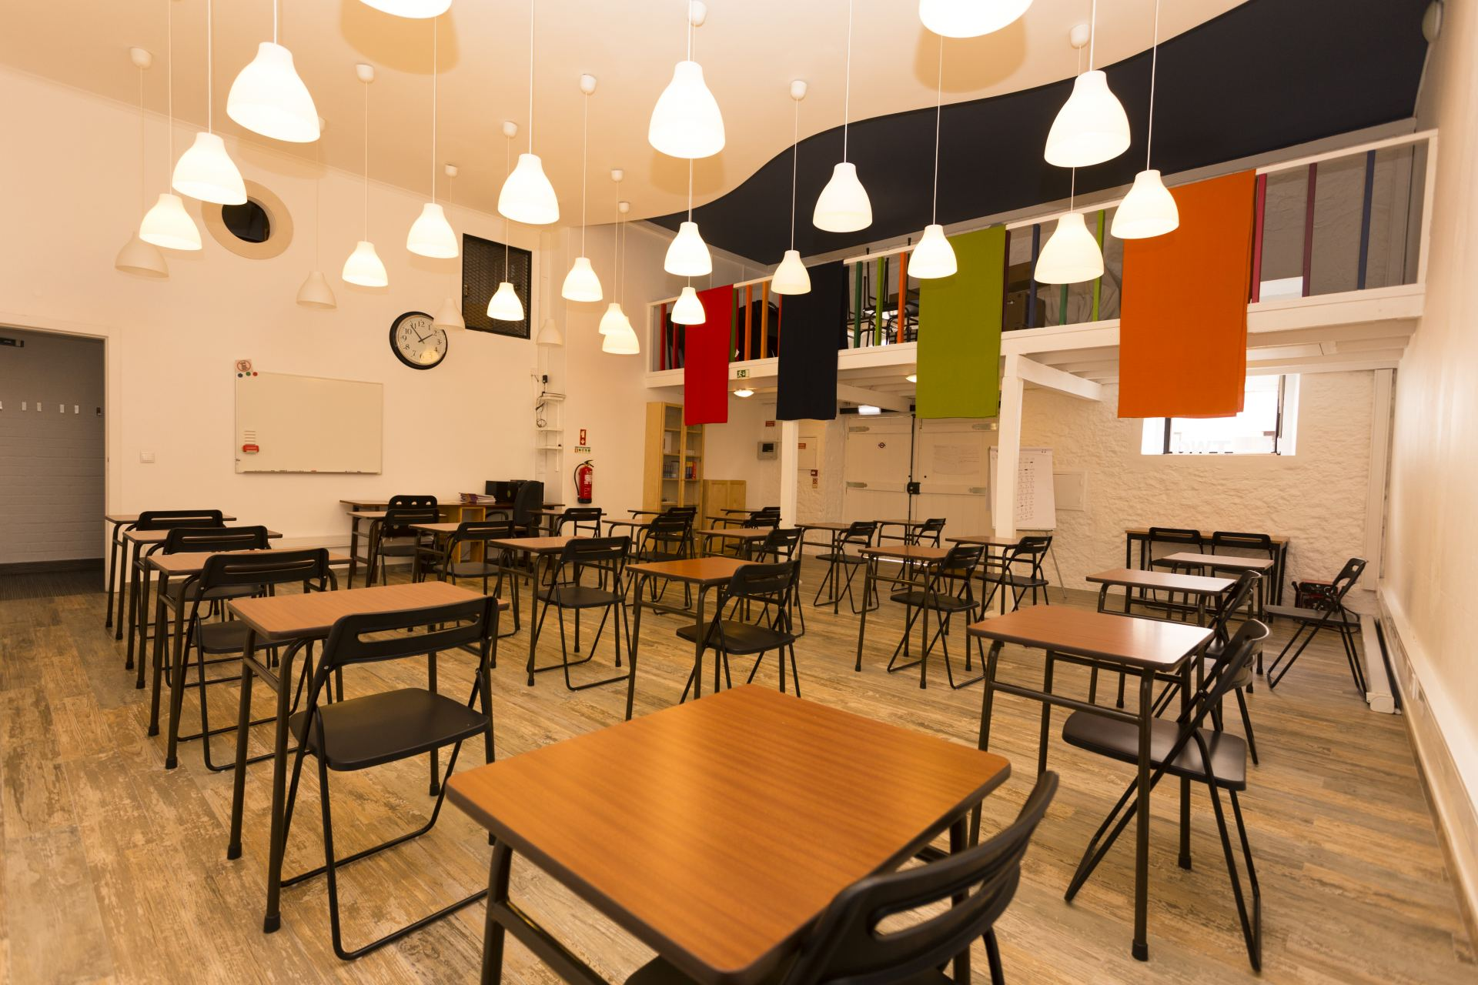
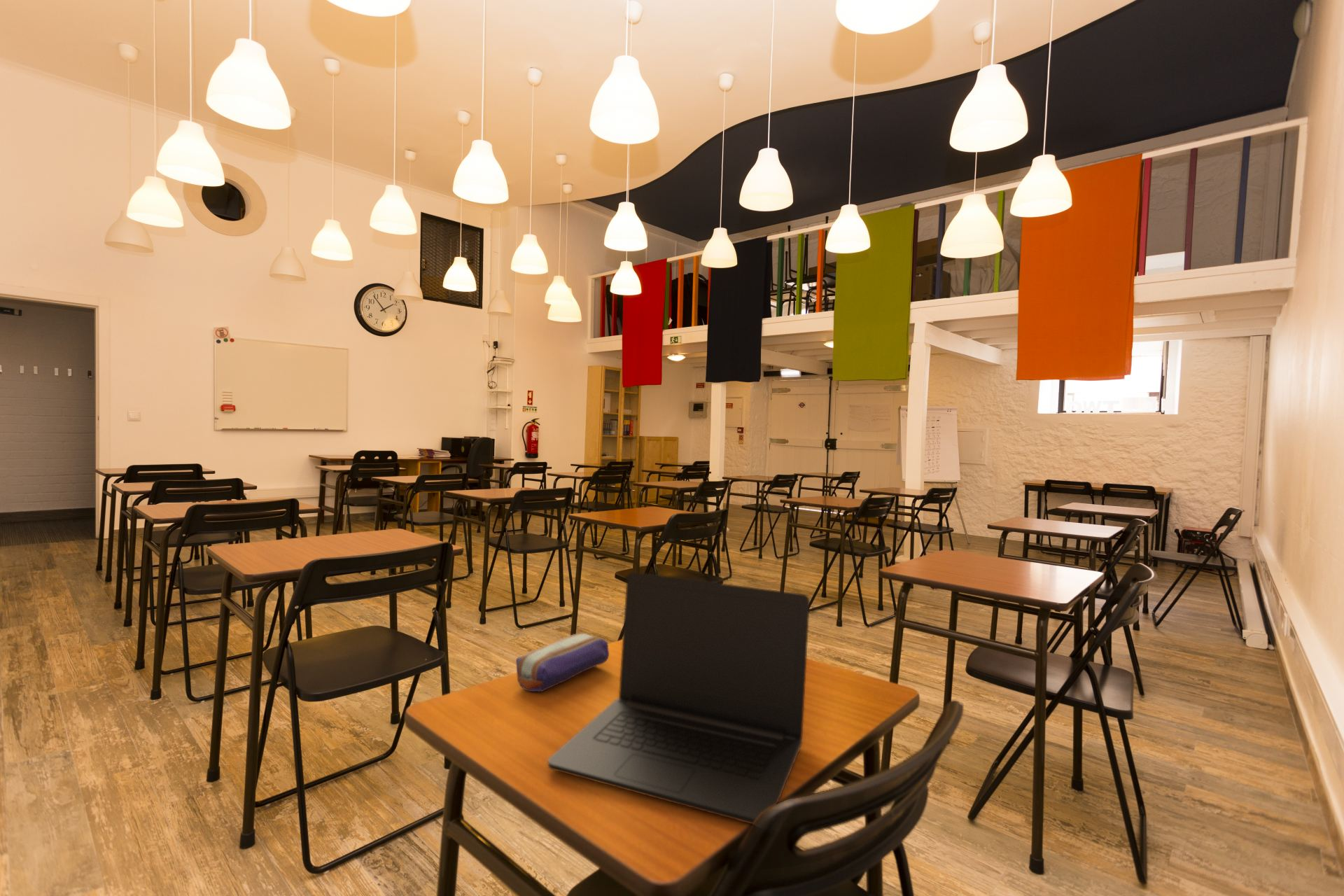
+ pencil case [515,632,610,693]
+ laptop [547,572,811,825]
